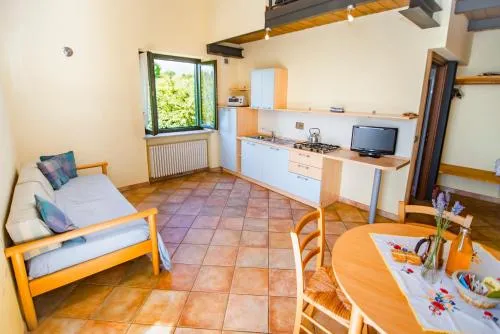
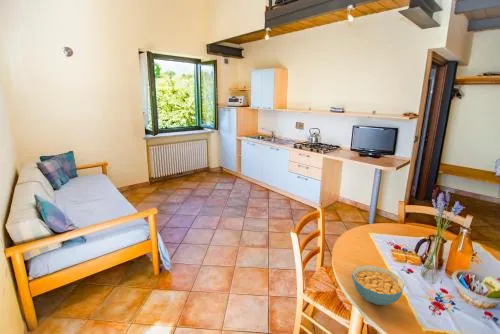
+ cereal bowl [351,264,405,306]
